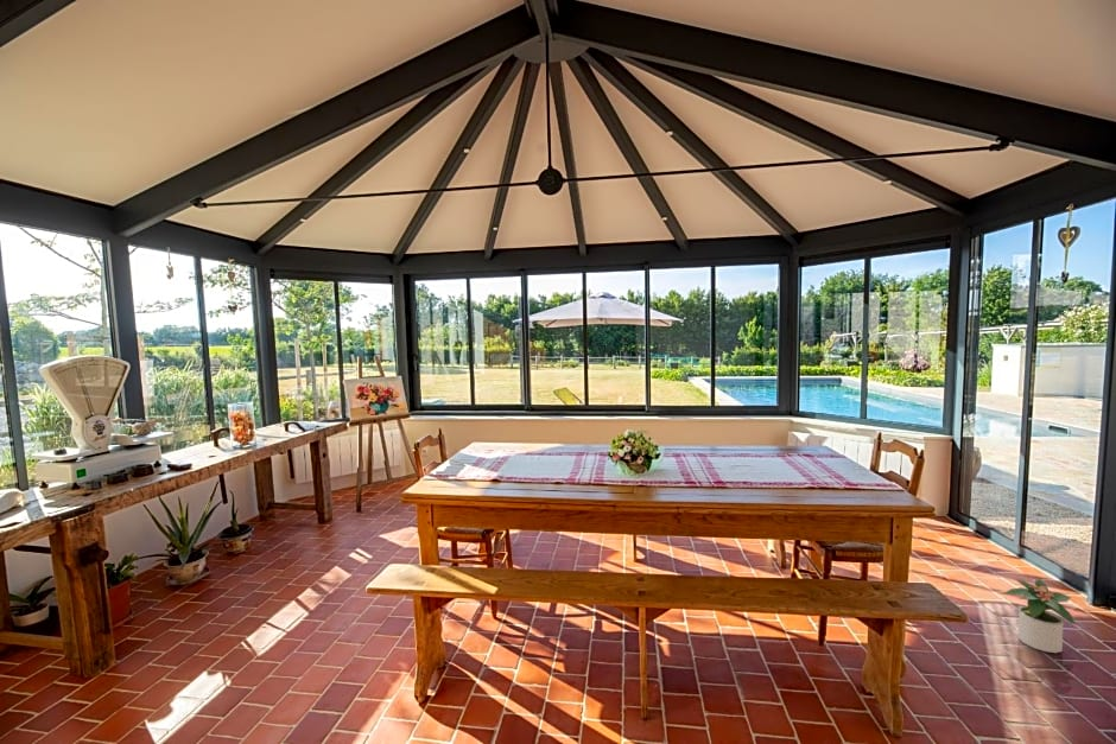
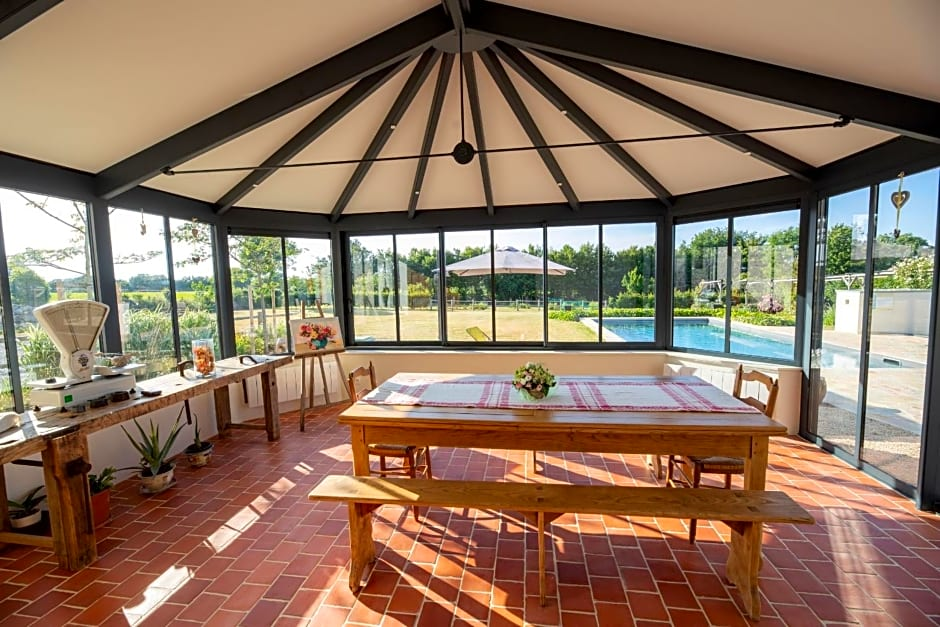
- potted plant [1003,578,1077,654]
